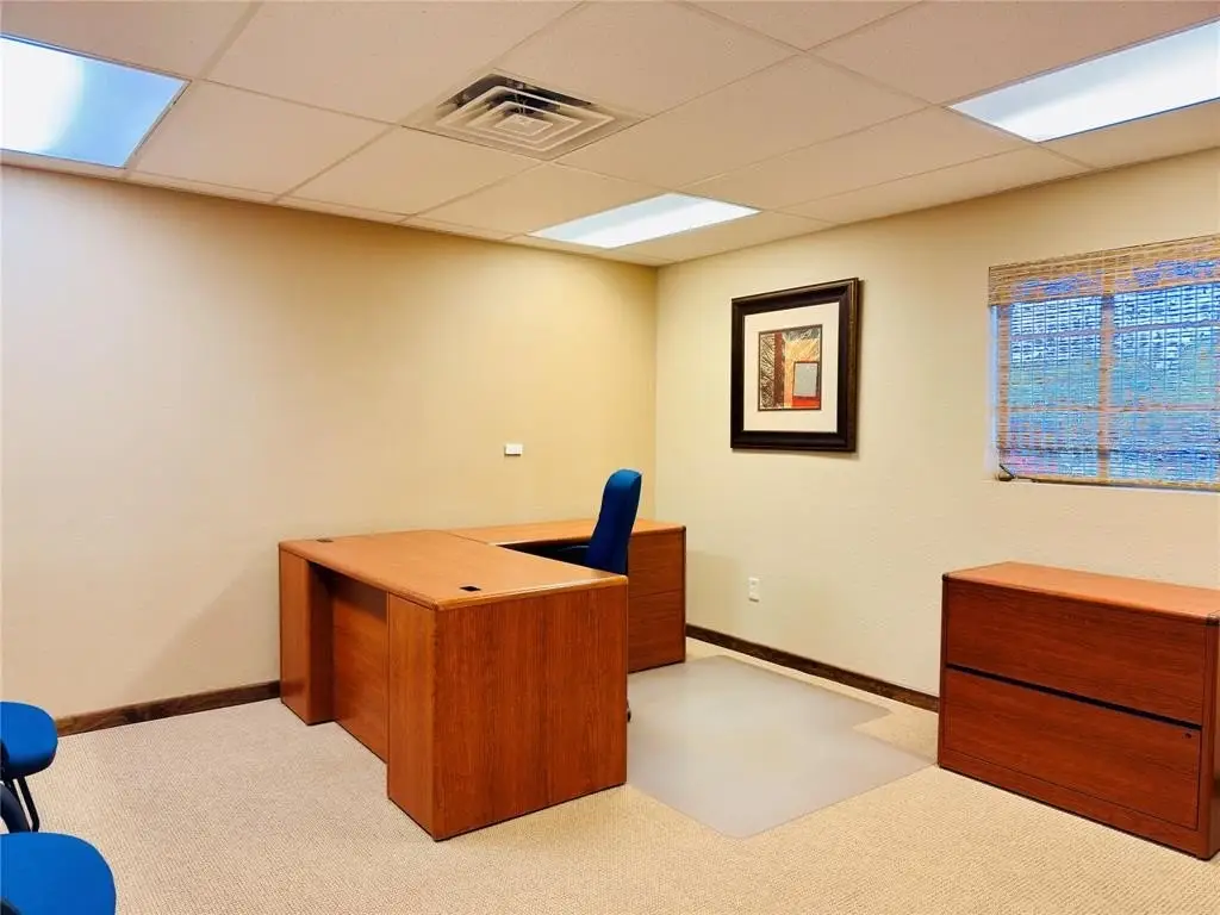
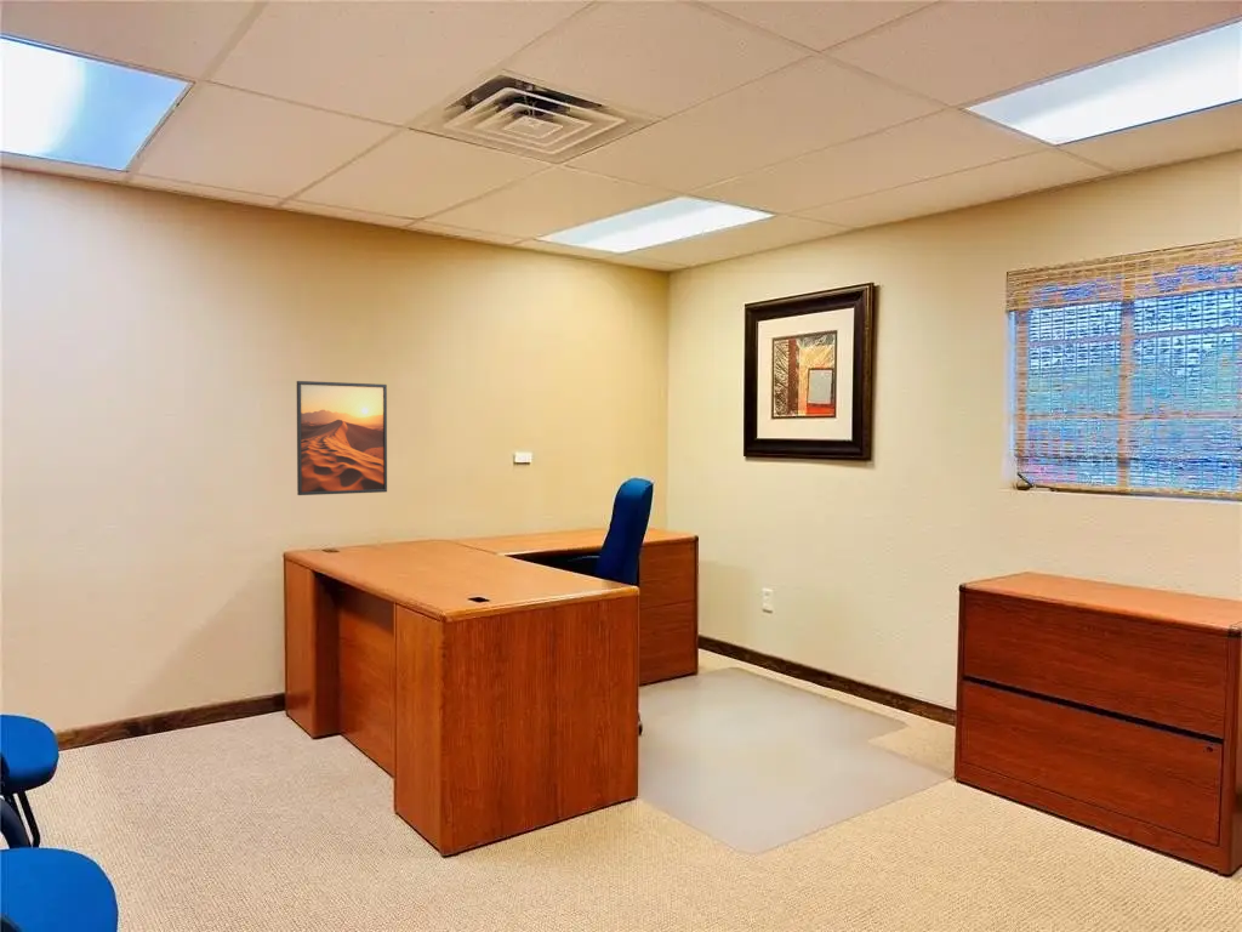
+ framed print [296,380,388,496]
